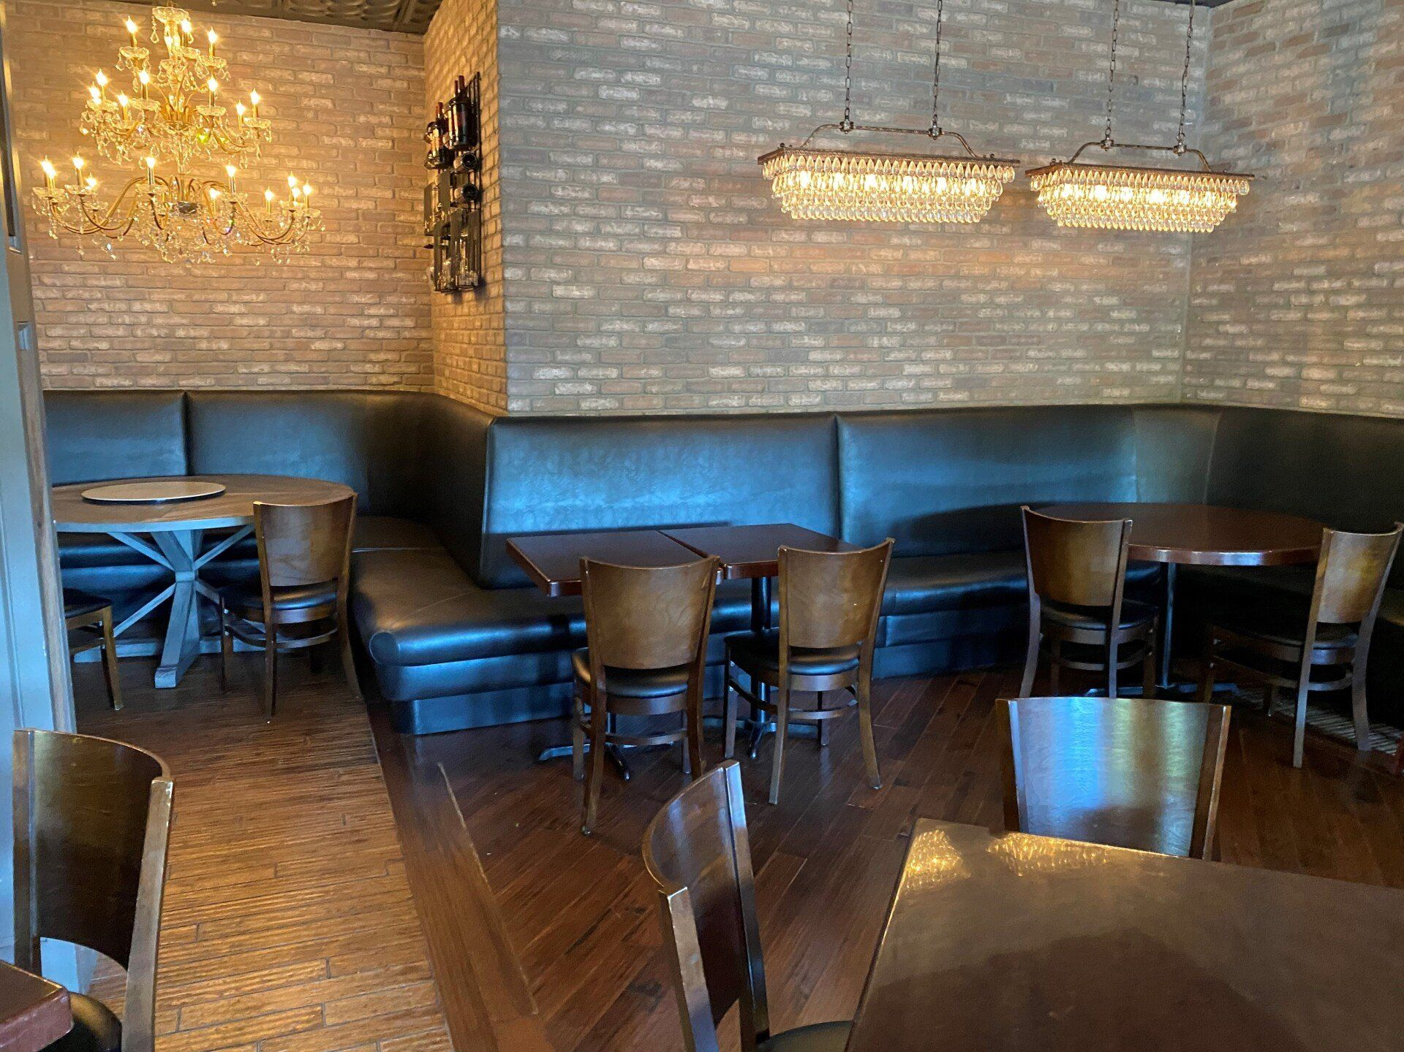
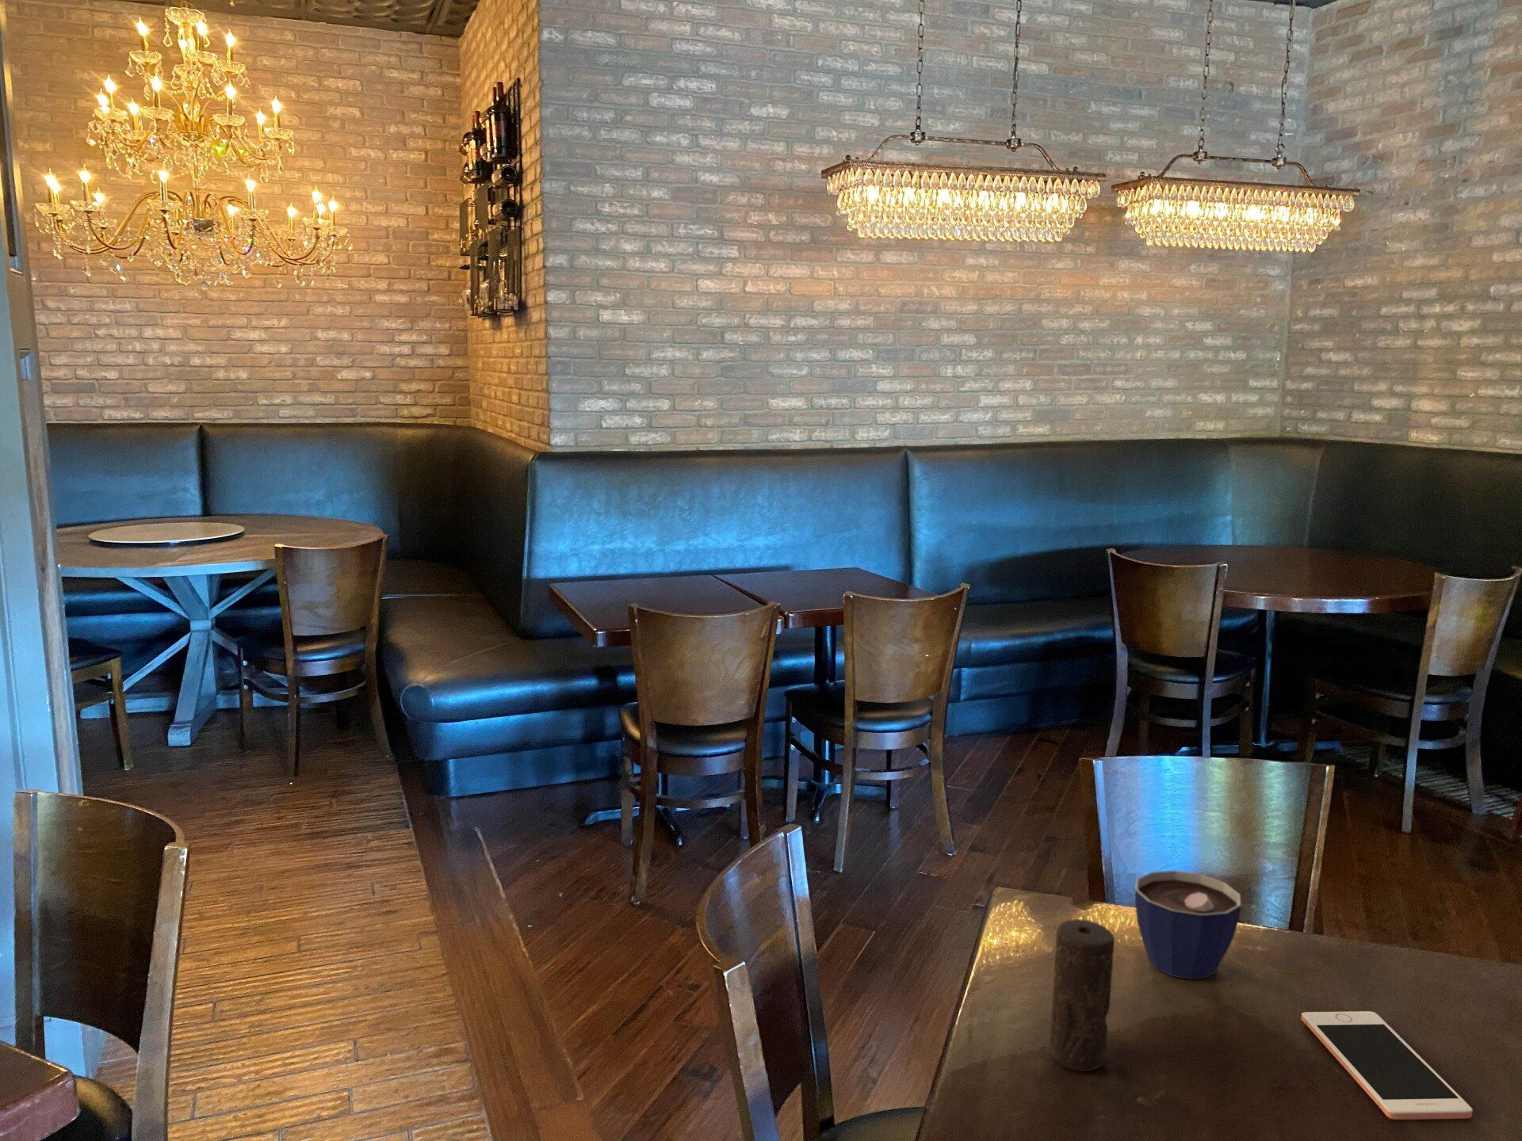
+ cup [1135,870,1243,980]
+ cell phone [1300,1010,1474,1121]
+ candle [1049,918,1116,1071]
